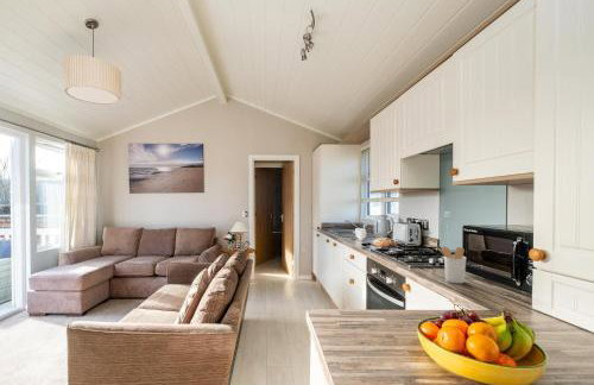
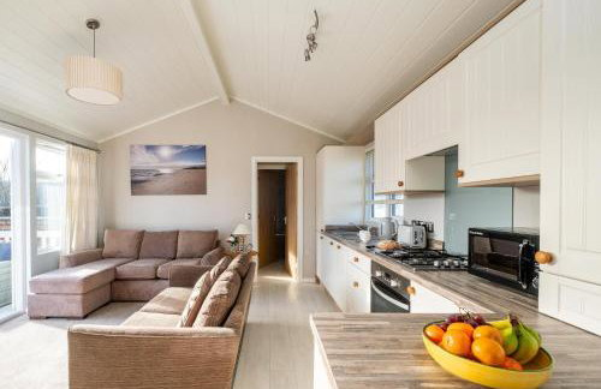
- utensil holder [435,245,467,285]
